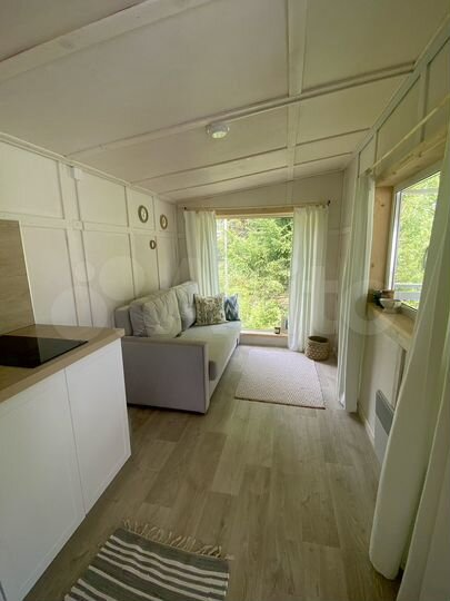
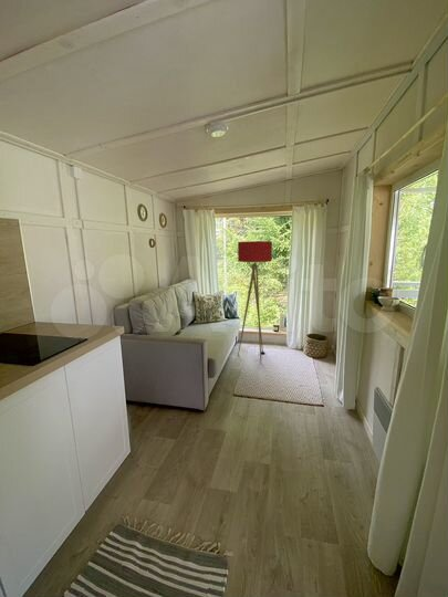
+ floor lamp [237,240,273,363]
